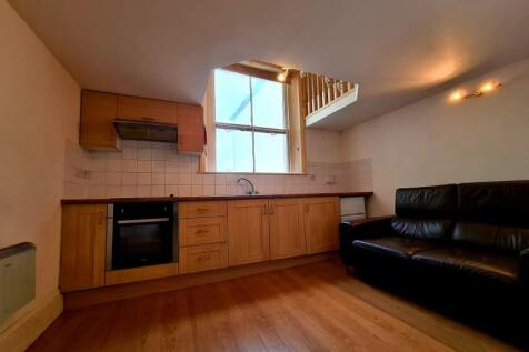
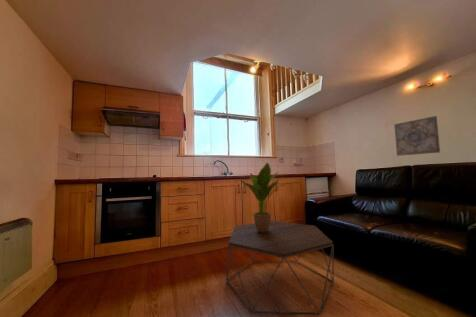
+ potted plant [239,162,290,232]
+ wall art [393,115,441,157]
+ coffee table [225,220,335,315]
